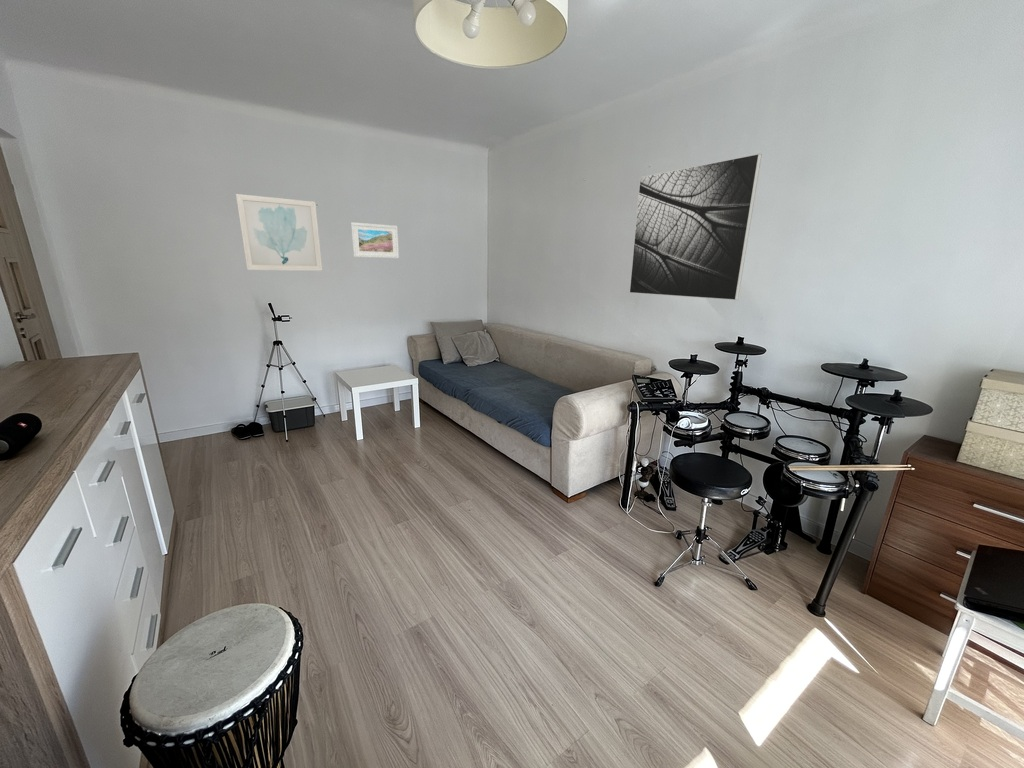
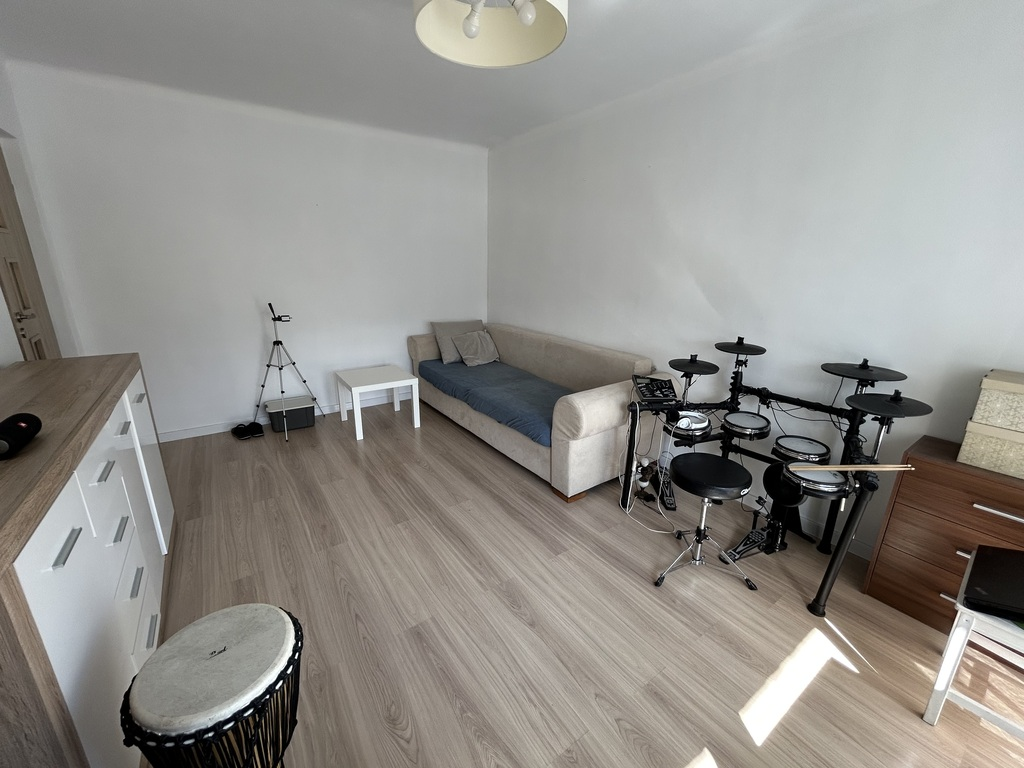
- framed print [628,153,763,301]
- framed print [350,221,400,259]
- wall art [235,193,323,272]
